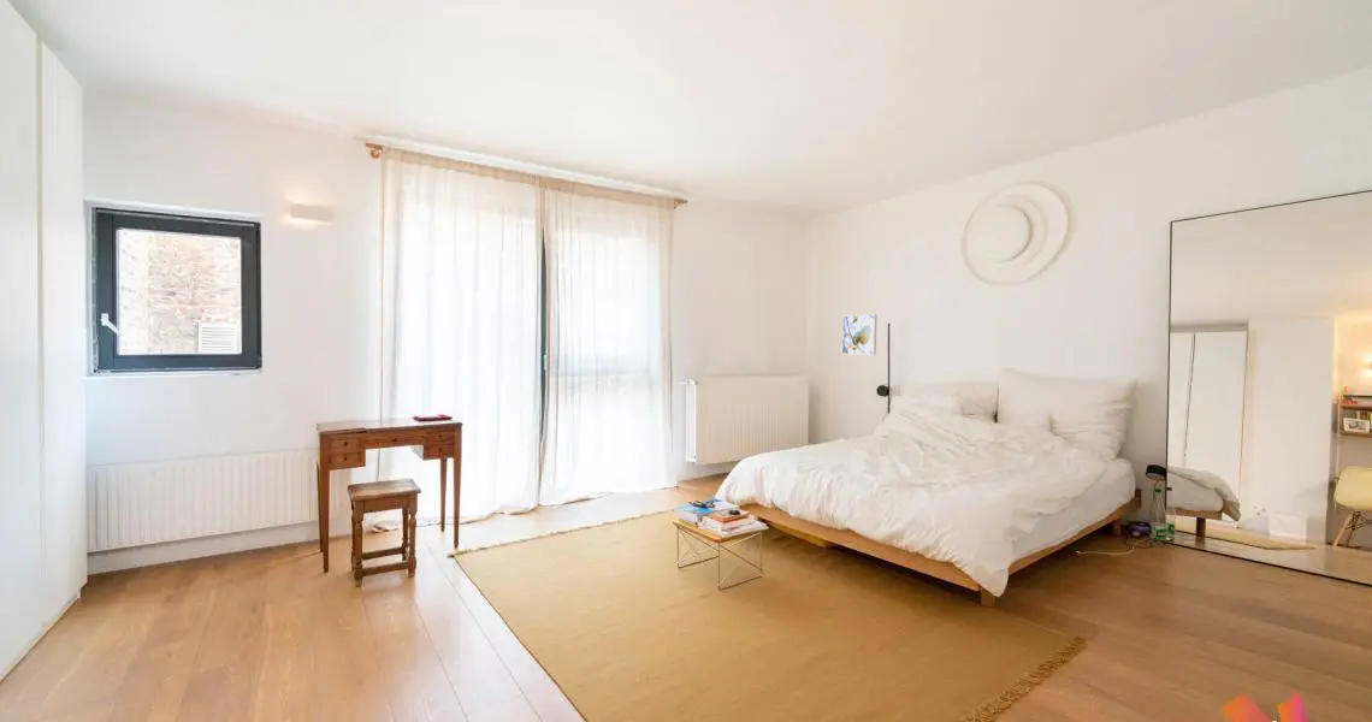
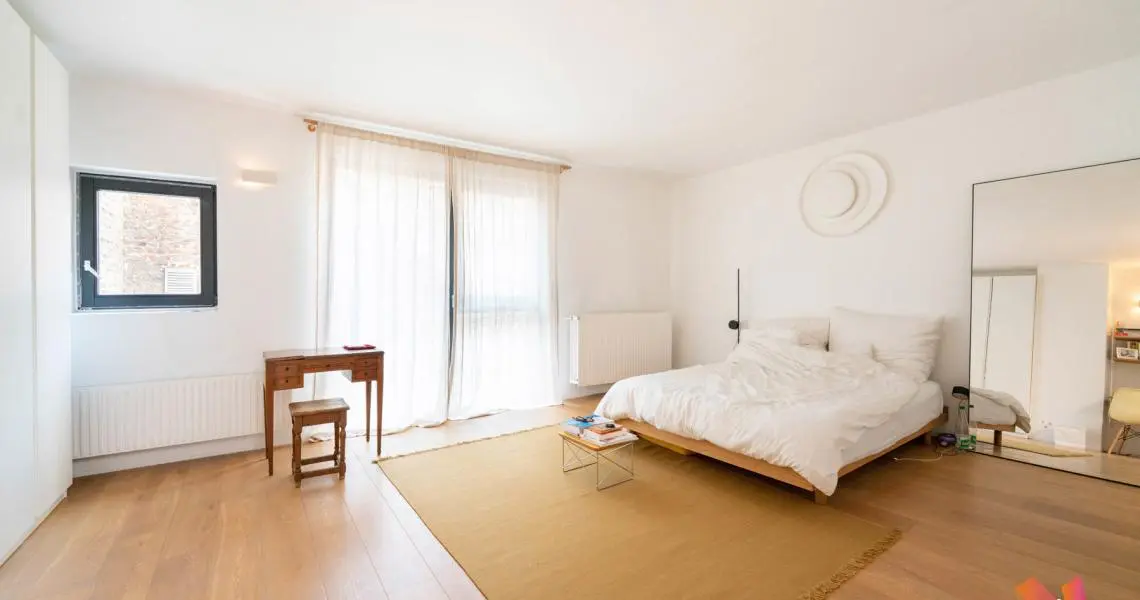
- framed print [841,314,877,356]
